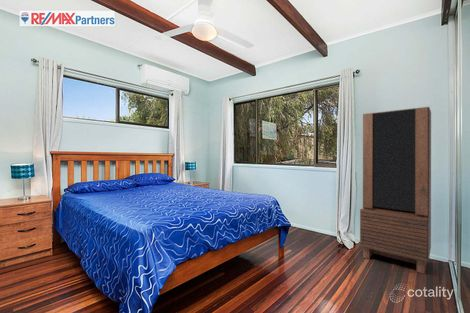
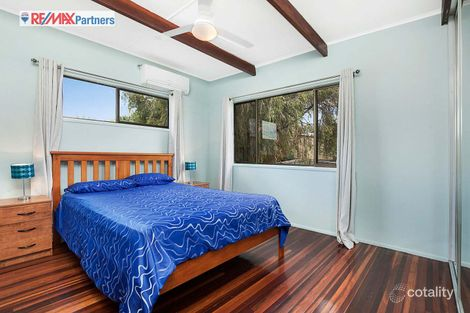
- bookcase [359,106,432,274]
